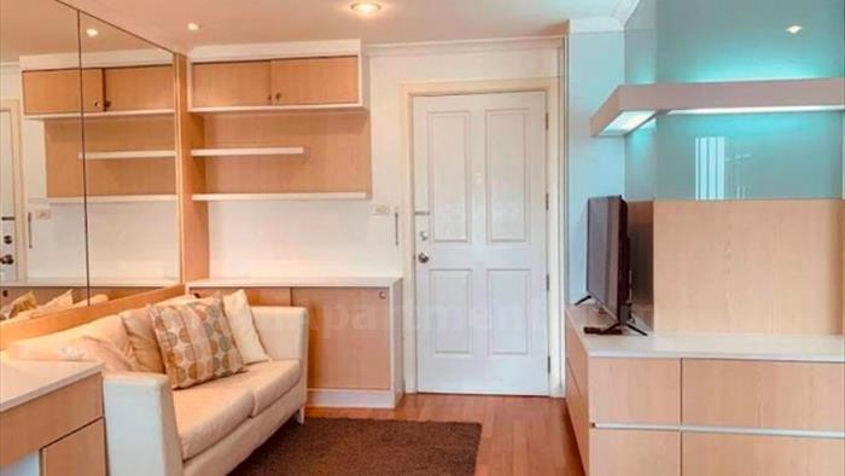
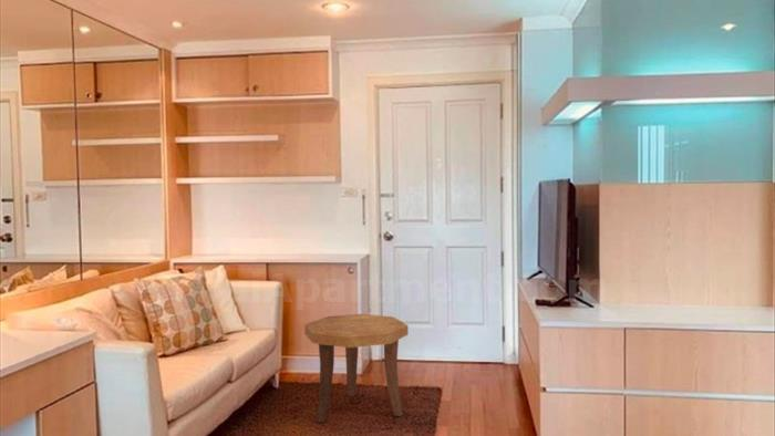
+ side table [303,313,410,424]
